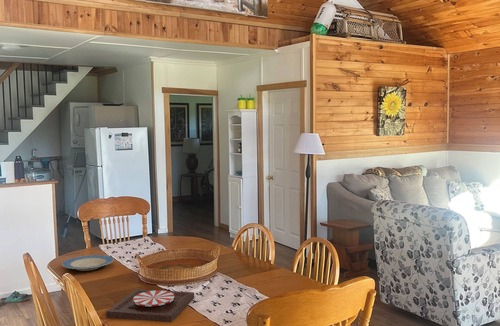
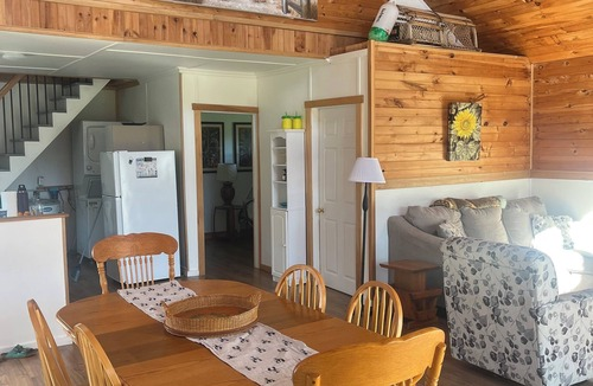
- plate [105,288,195,323]
- plate [61,254,115,272]
